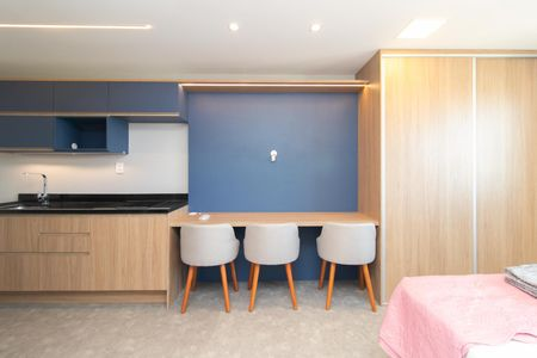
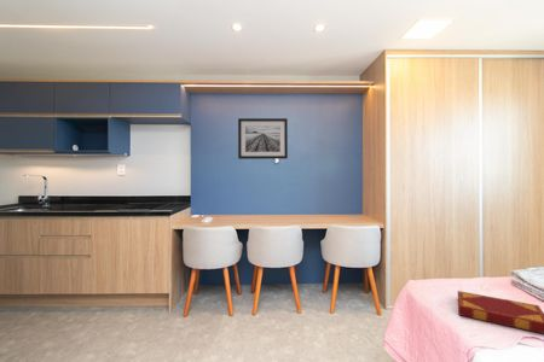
+ wall art [237,117,289,160]
+ hardback book [457,290,544,335]
